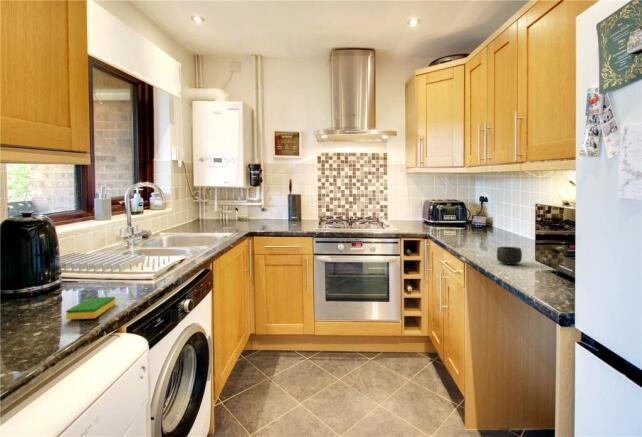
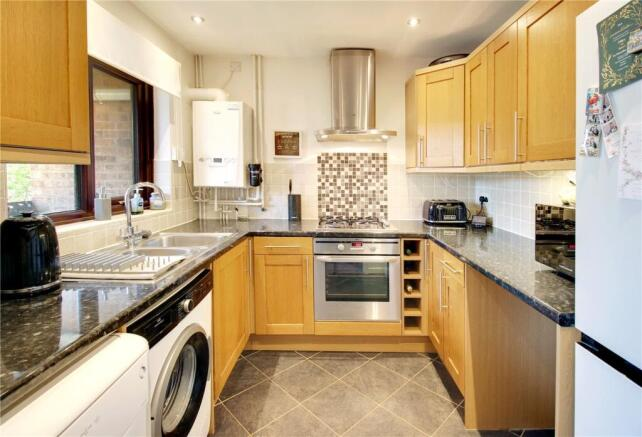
- dish sponge [65,296,116,321]
- mug [496,246,523,266]
